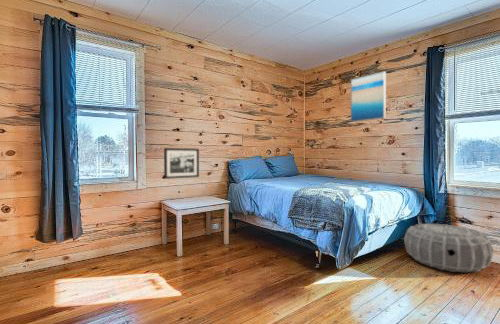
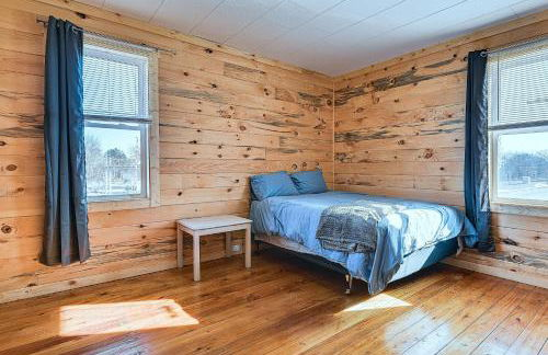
- air purifier [403,222,495,273]
- picture frame [163,147,200,180]
- wall art [350,70,387,123]
